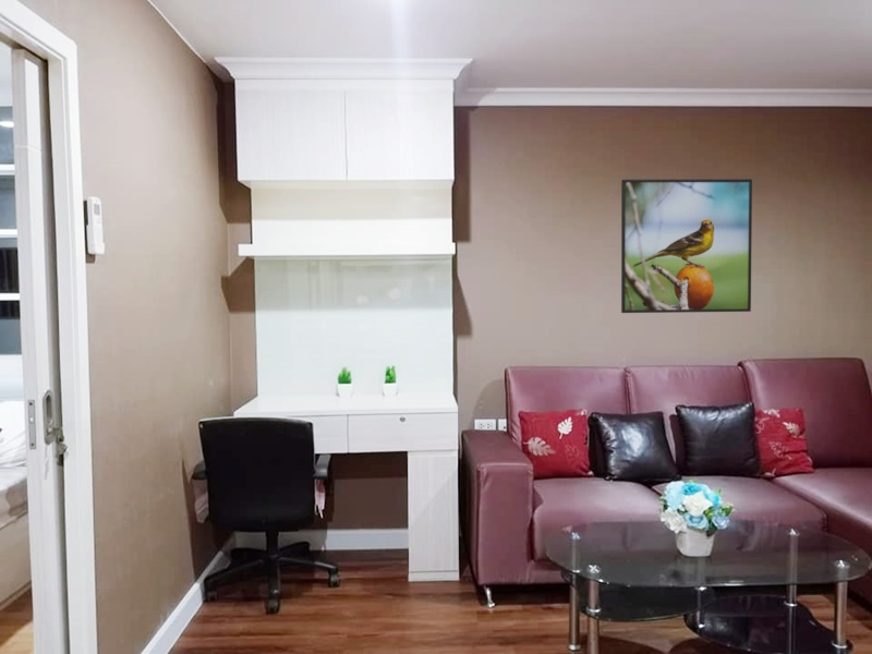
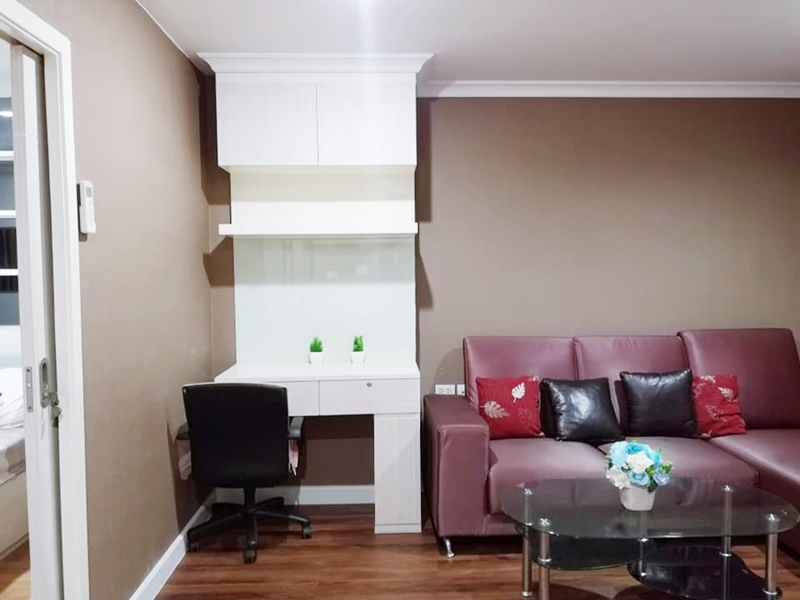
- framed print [620,178,753,314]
